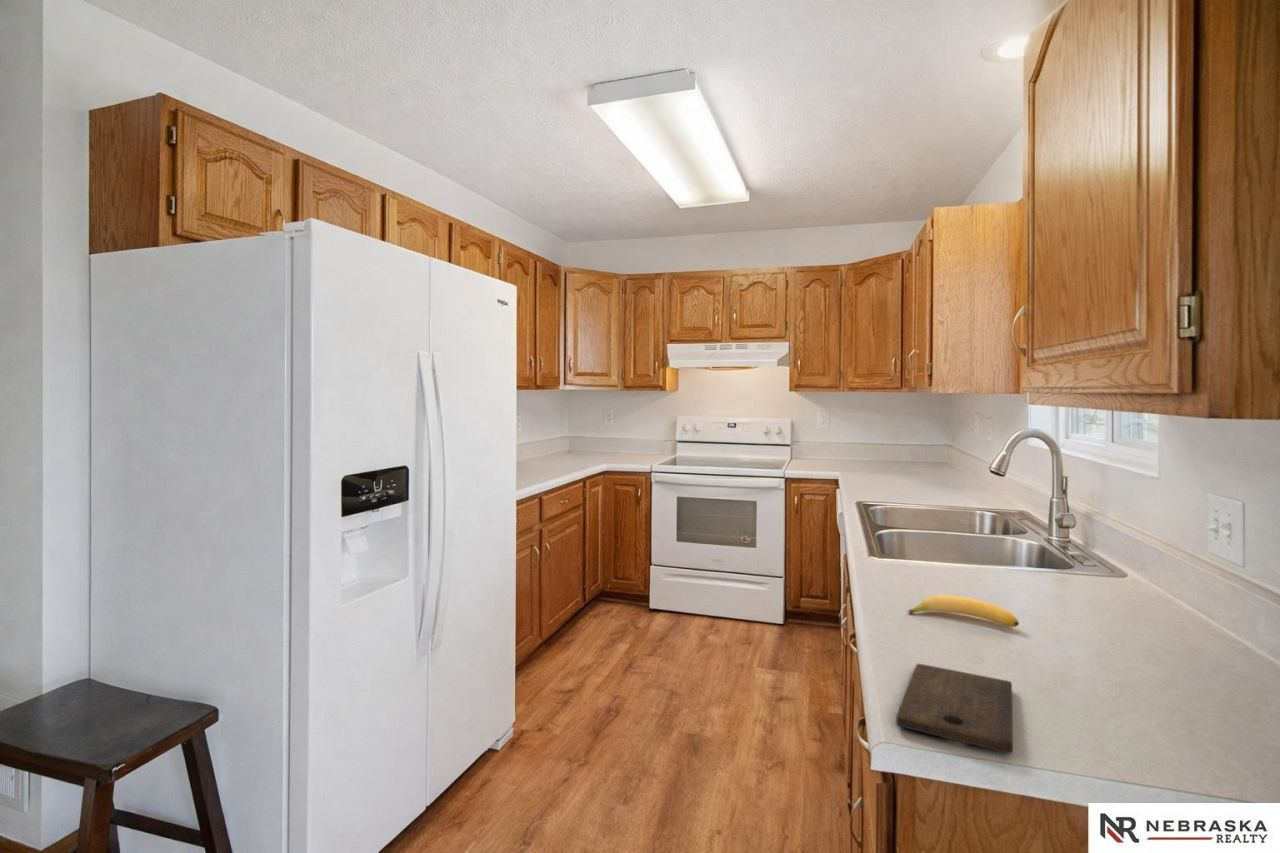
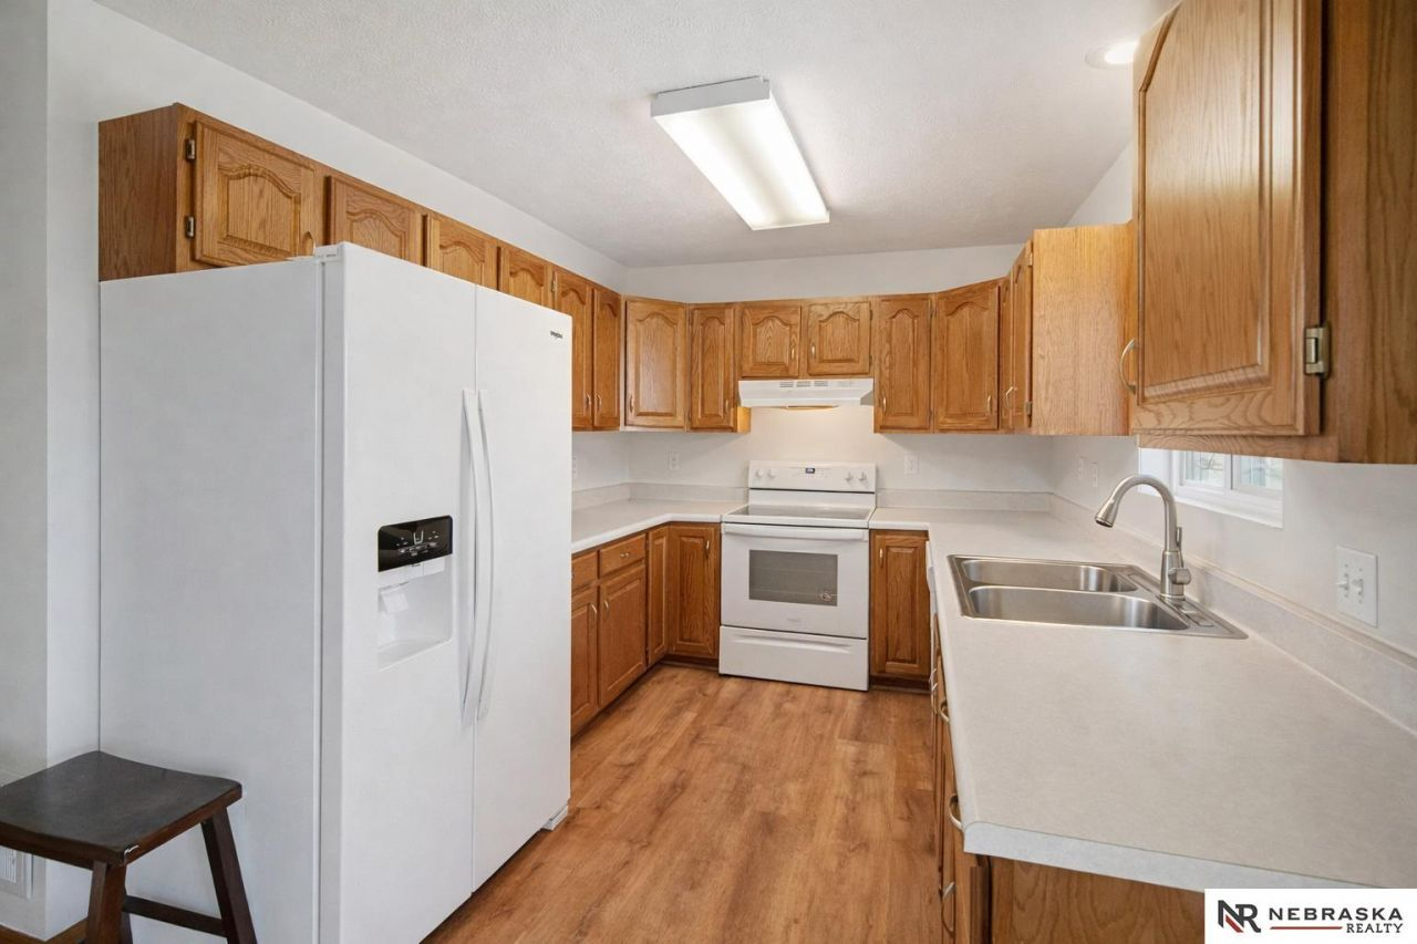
- cutting board [895,663,1013,755]
- banana [907,594,1020,628]
